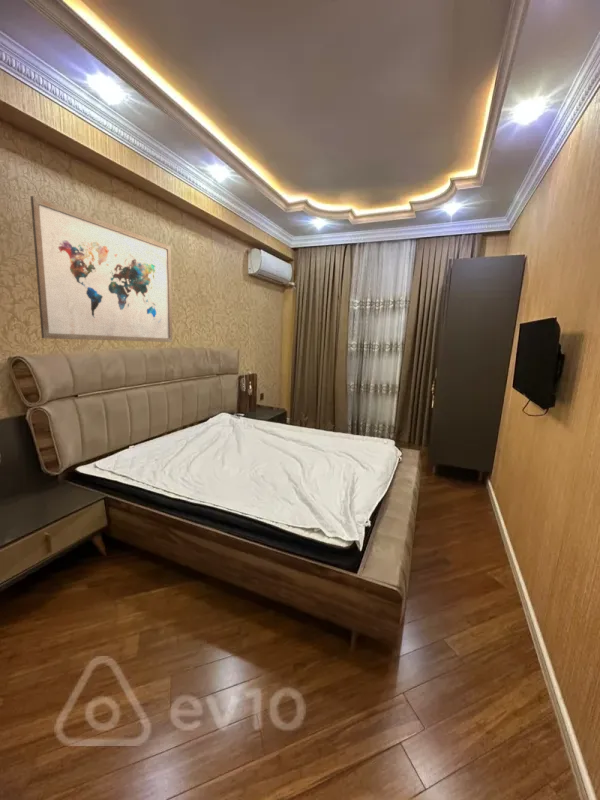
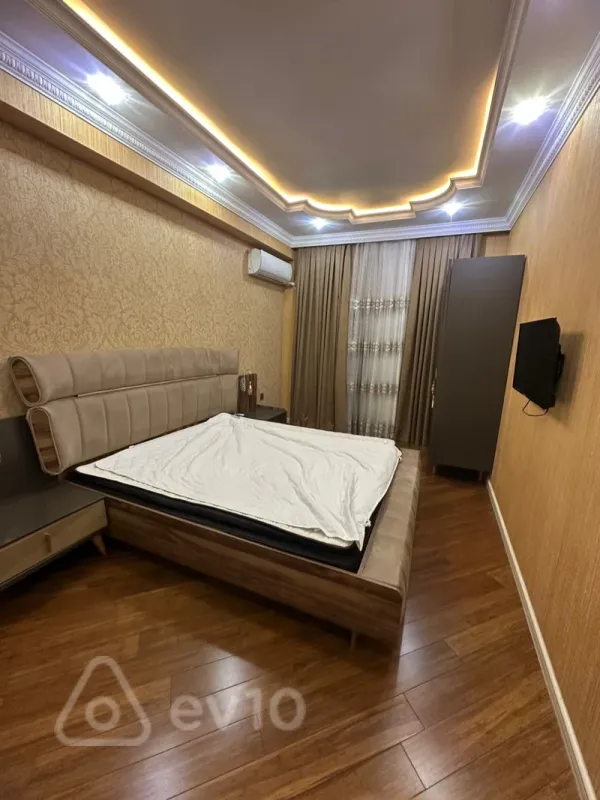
- wall art [30,195,173,343]
